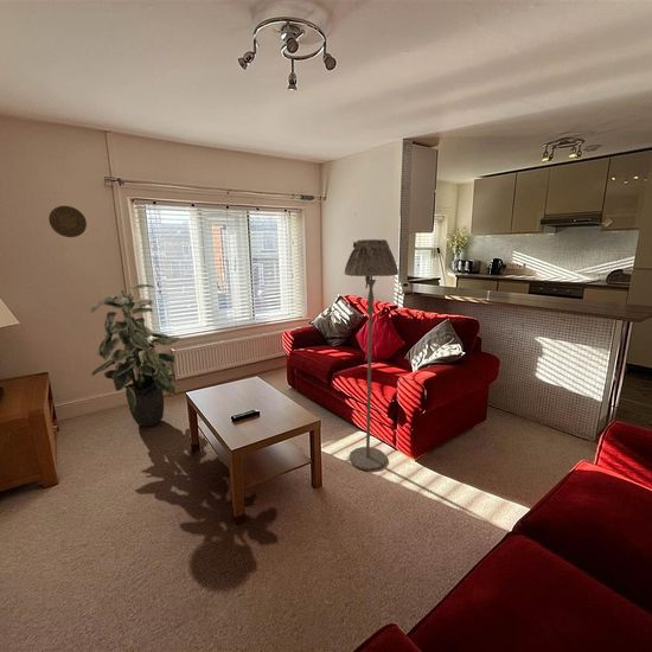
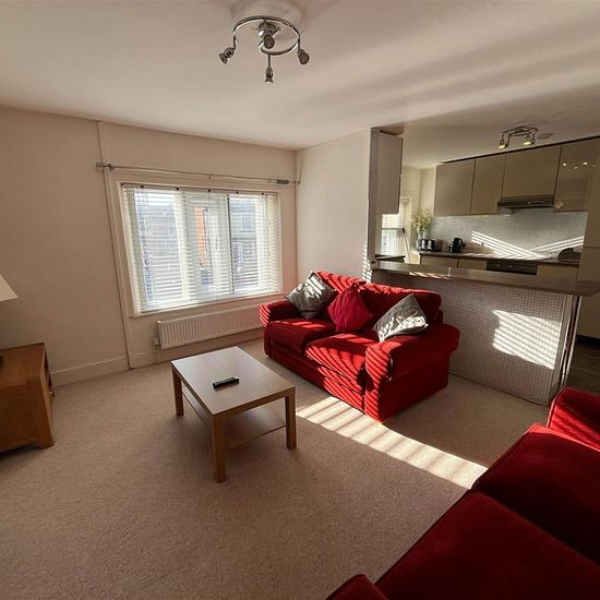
- floor lamp [344,238,399,472]
- decorative plate [47,205,88,238]
- indoor plant [89,283,181,429]
